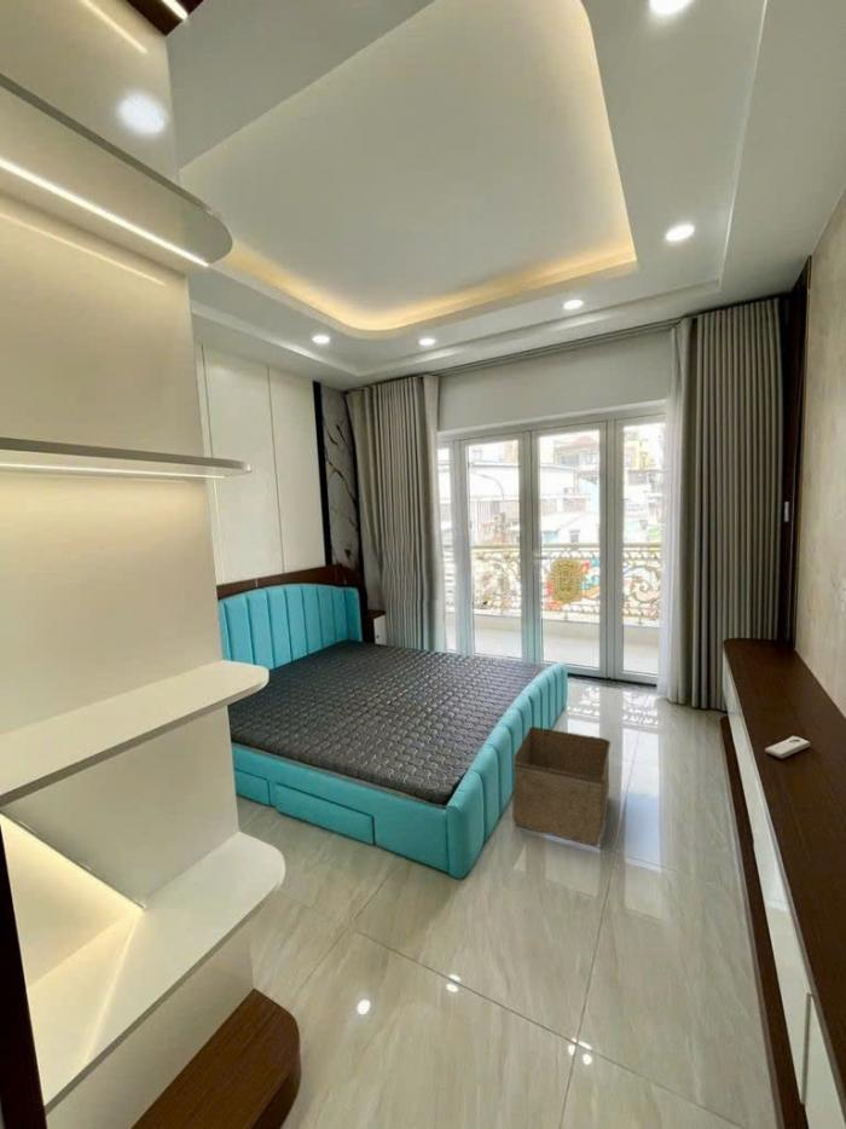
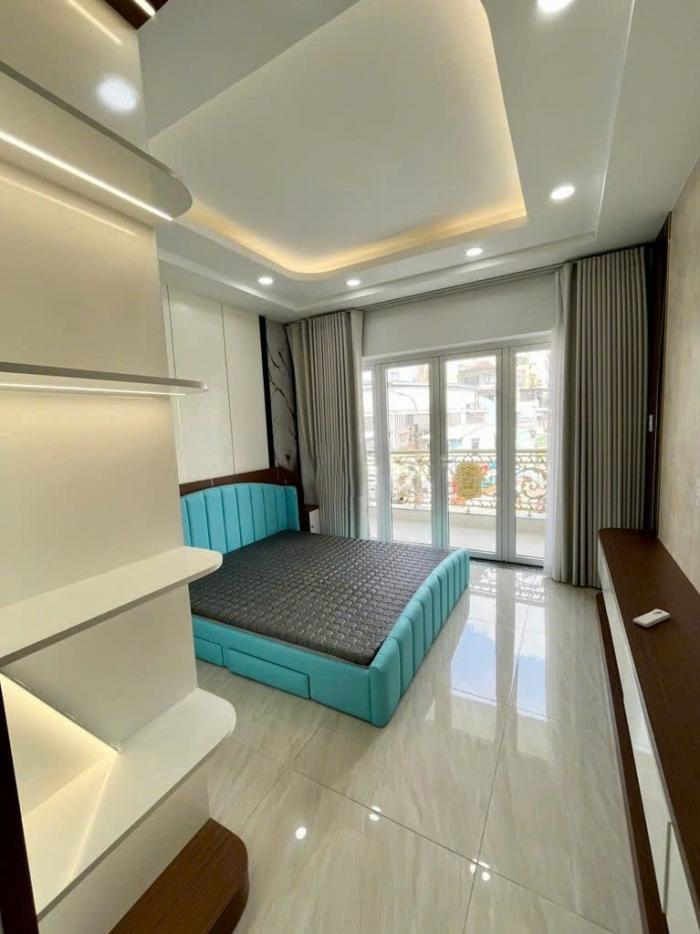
- storage bin [511,725,612,849]
